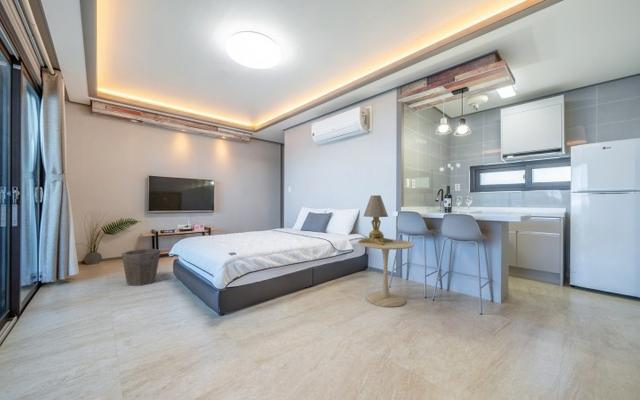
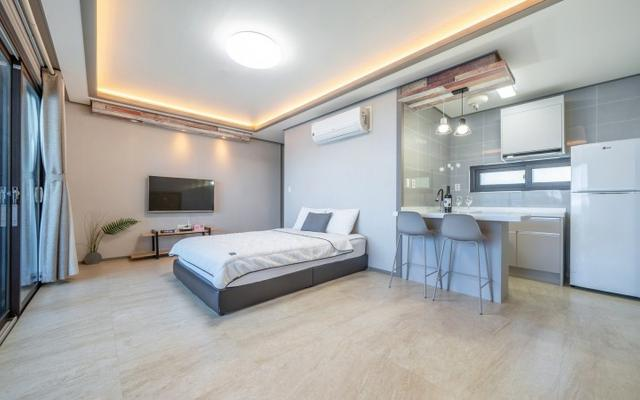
- waste bin [121,248,161,287]
- side table [358,238,415,308]
- lamp [358,194,393,245]
